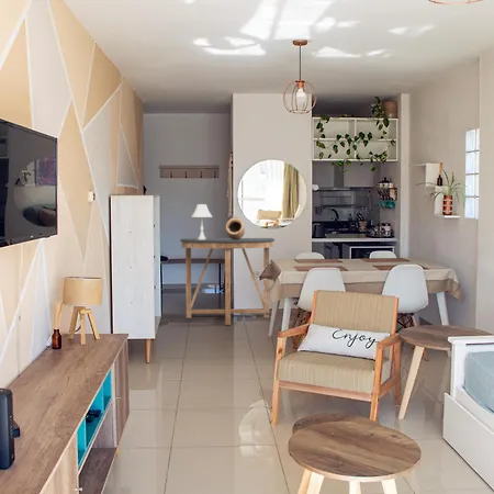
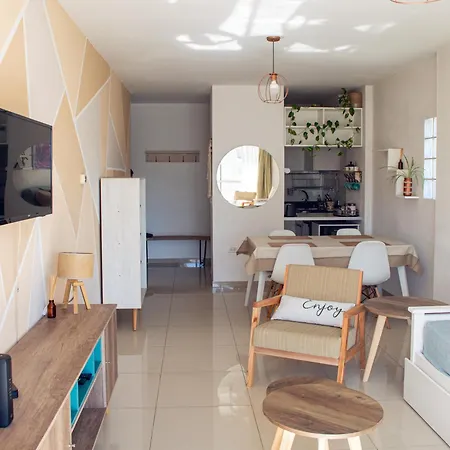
- vessel [225,216,246,239]
- table lamp [190,203,213,239]
- console table [179,237,276,326]
